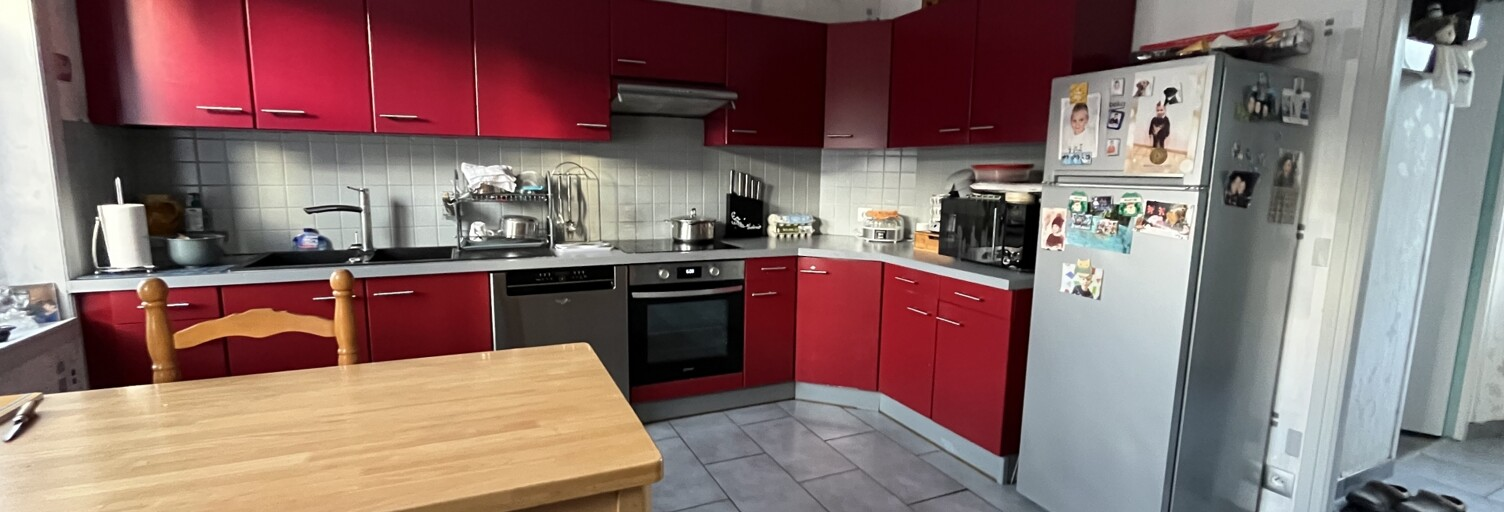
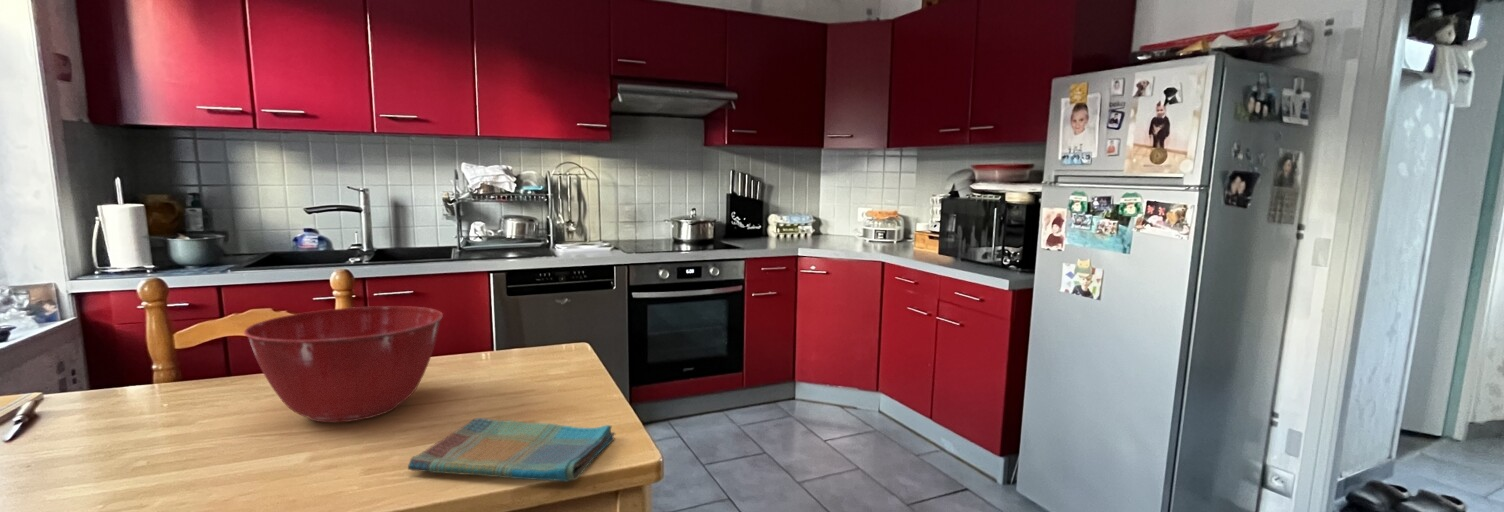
+ mixing bowl [243,305,444,423]
+ dish towel [407,417,616,483]
